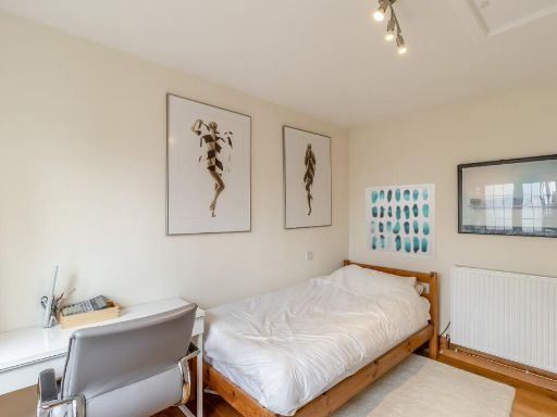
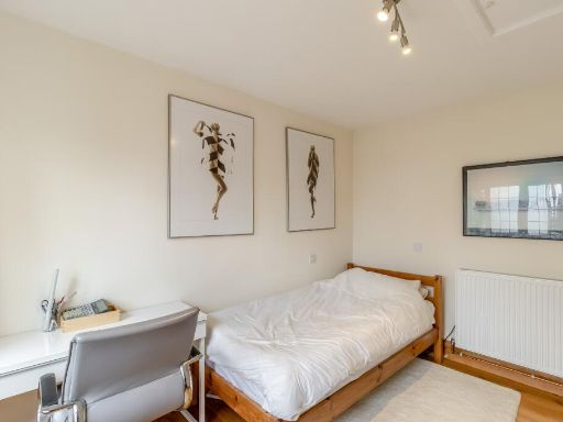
- wall art [364,182,436,262]
